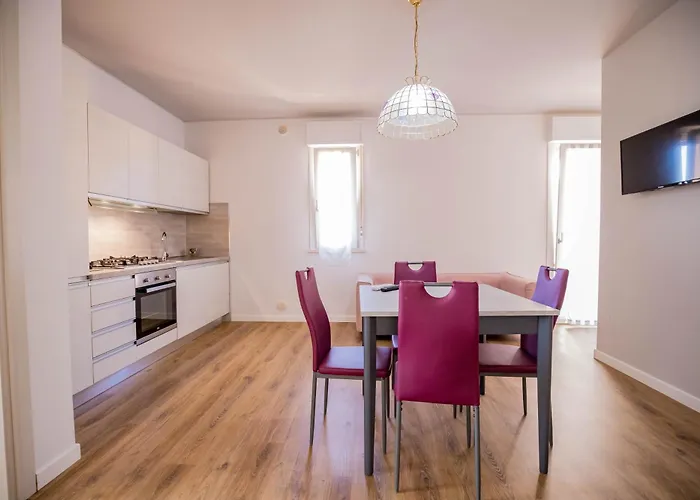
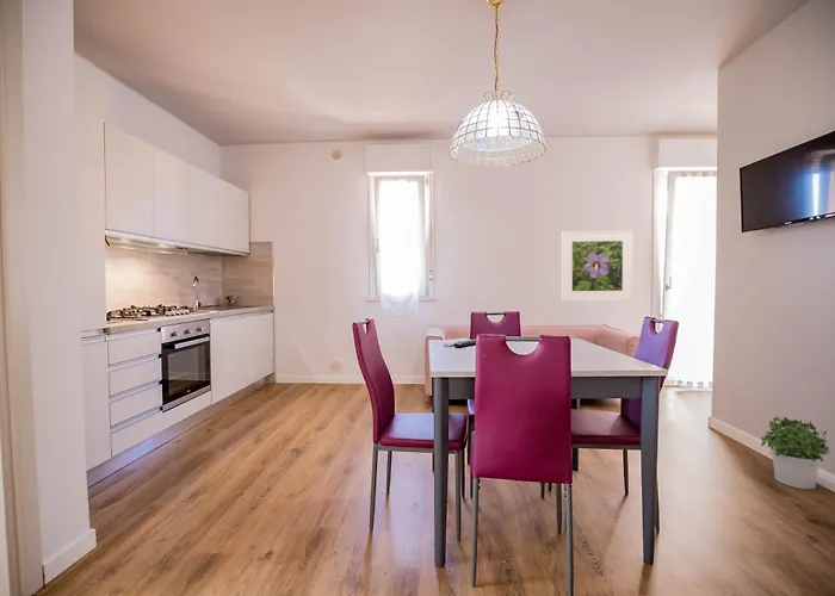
+ potted plant [760,415,830,490]
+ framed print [561,229,635,303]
